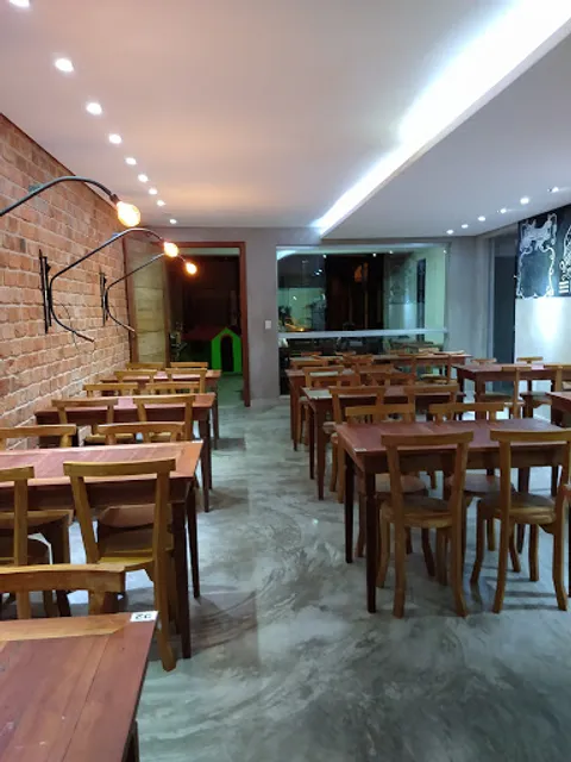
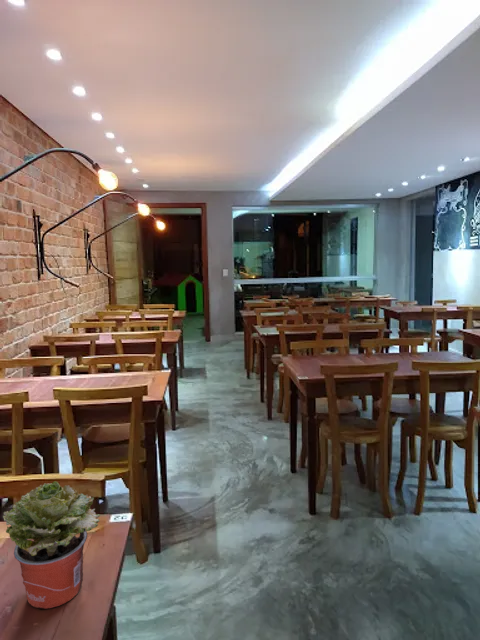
+ potted plant [2,480,101,610]
